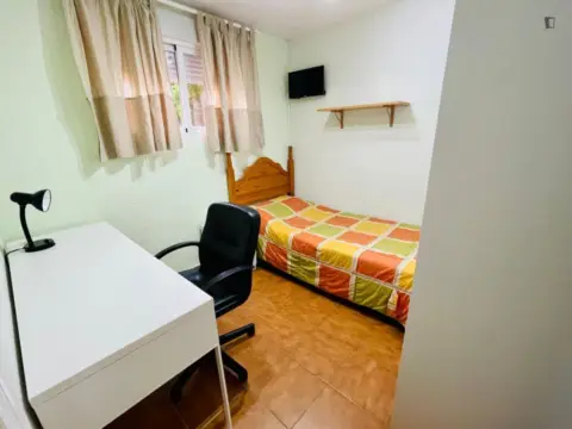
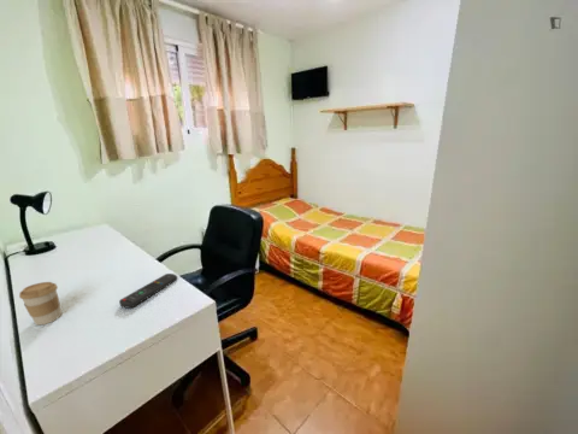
+ remote control [118,272,178,310]
+ coffee cup [18,281,63,327]
